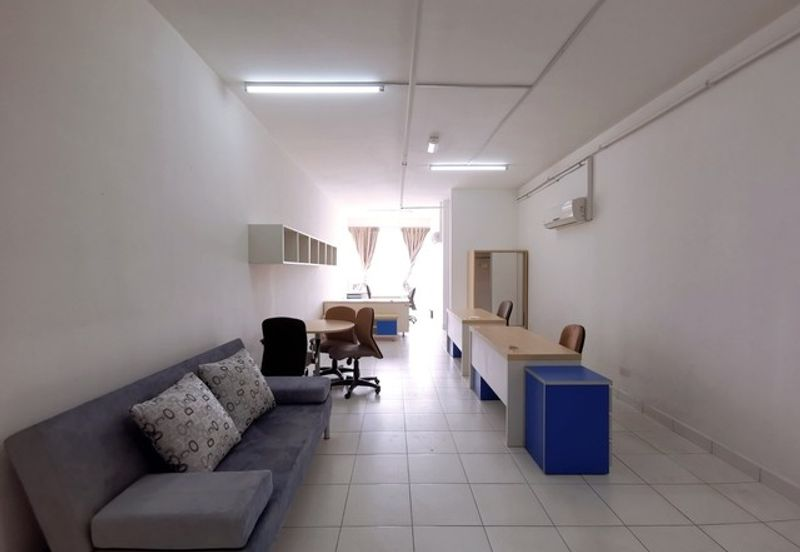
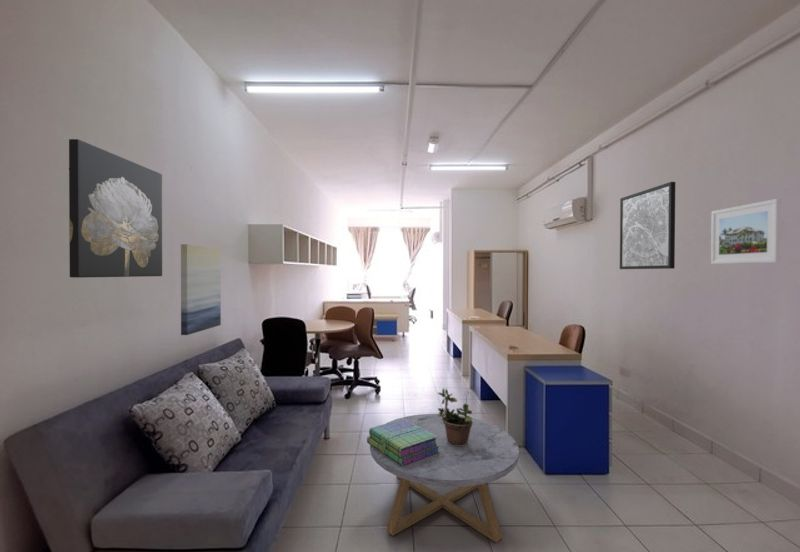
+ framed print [710,198,781,265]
+ potted plant [436,387,473,446]
+ stack of books [366,419,440,467]
+ wall art [68,138,163,279]
+ wall art [180,243,222,336]
+ coffee table [369,413,520,543]
+ wall art [619,181,676,270]
